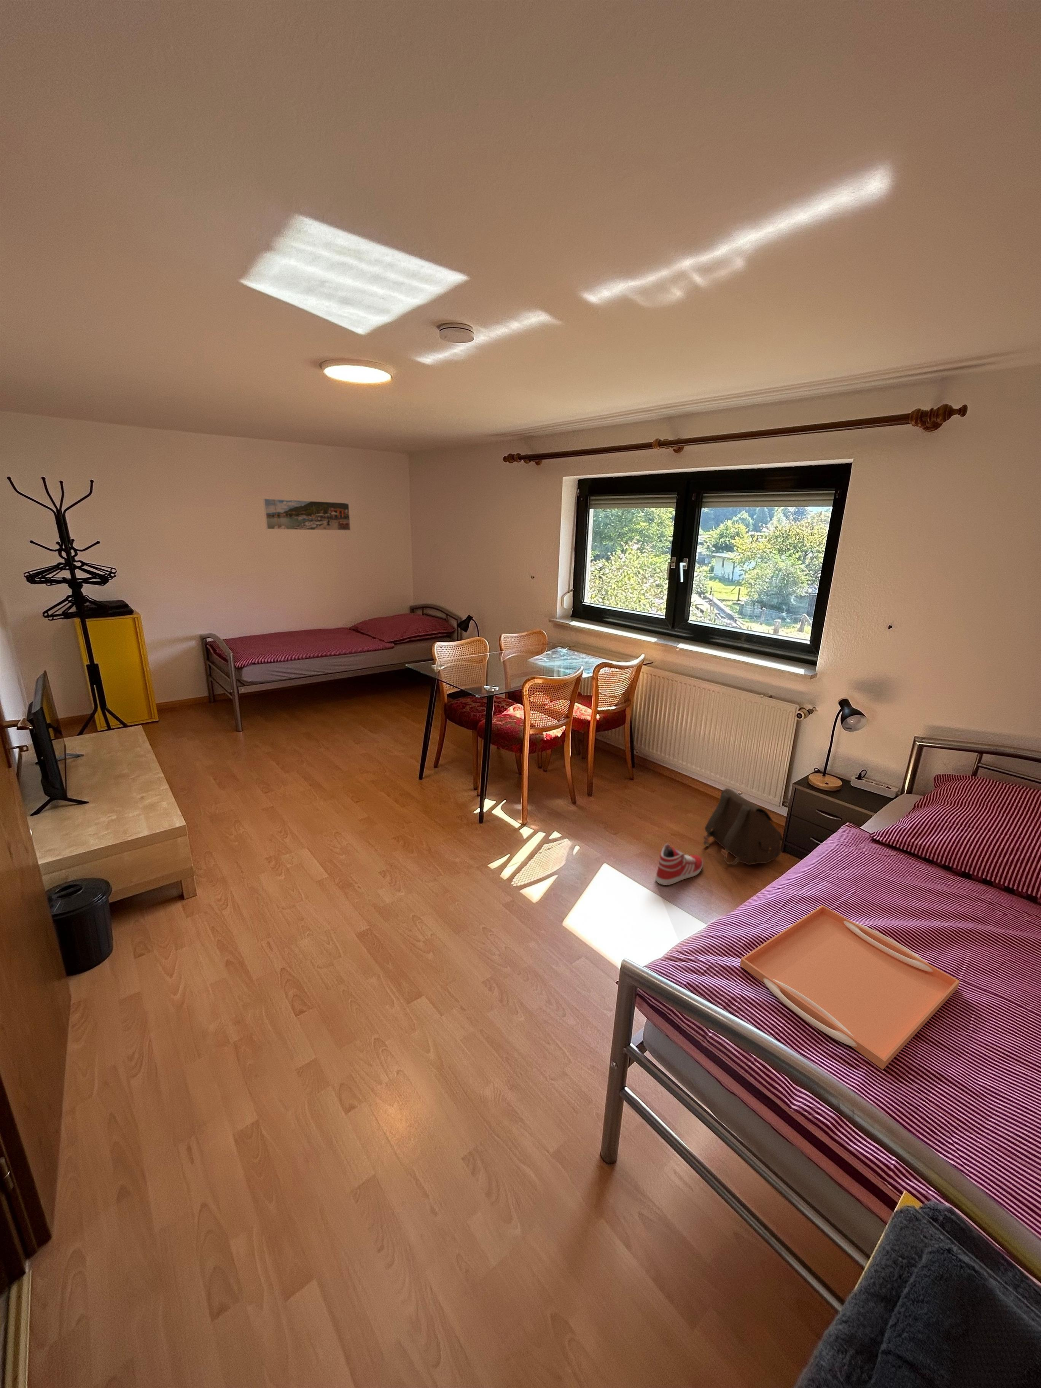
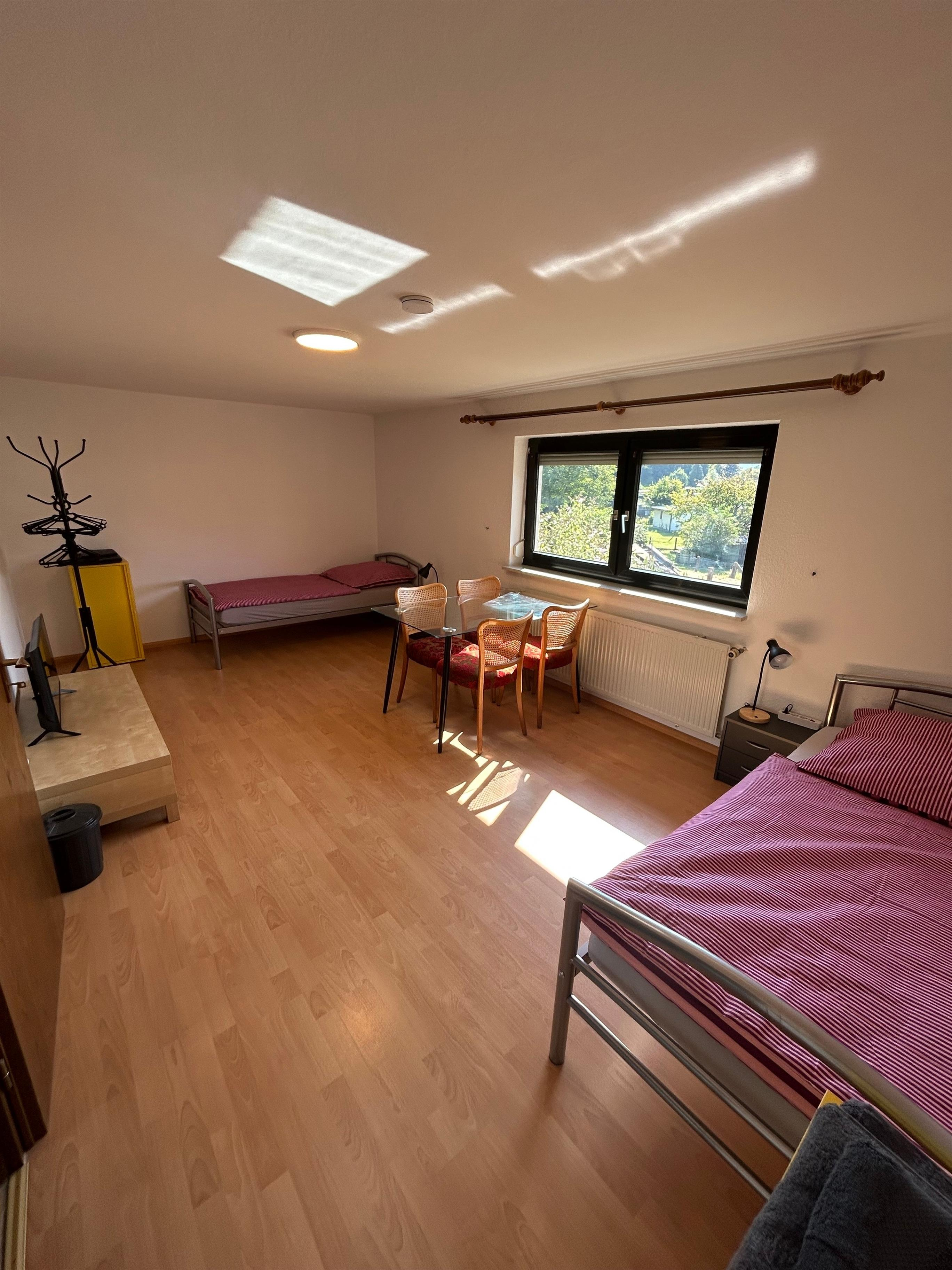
- serving tray [739,905,960,1070]
- sneaker [655,843,703,885]
- satchel [703,788,783,866]
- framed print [262,498,351,531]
